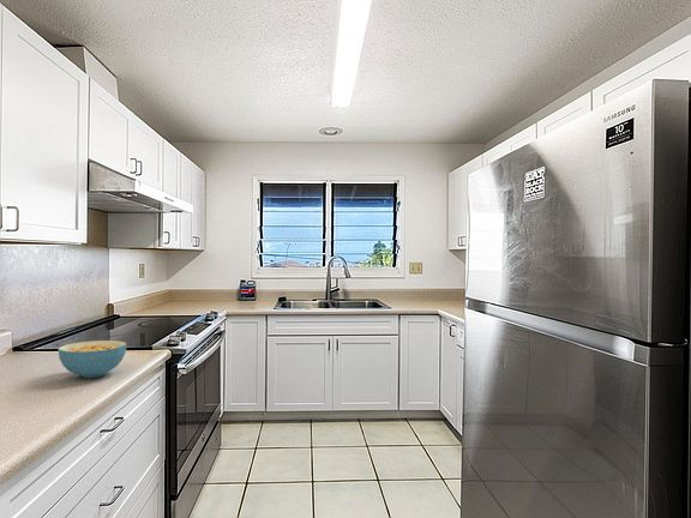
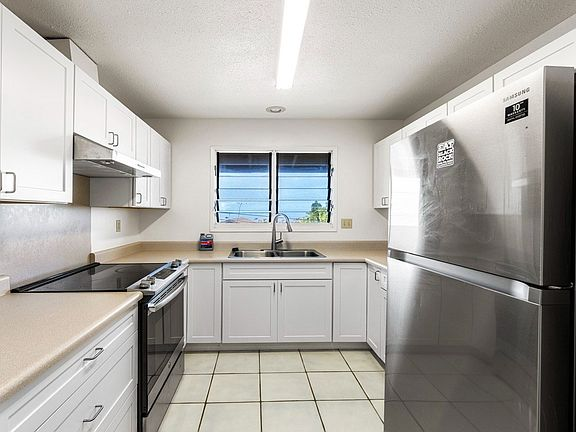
- cereal bowl [58,339,128,379]
